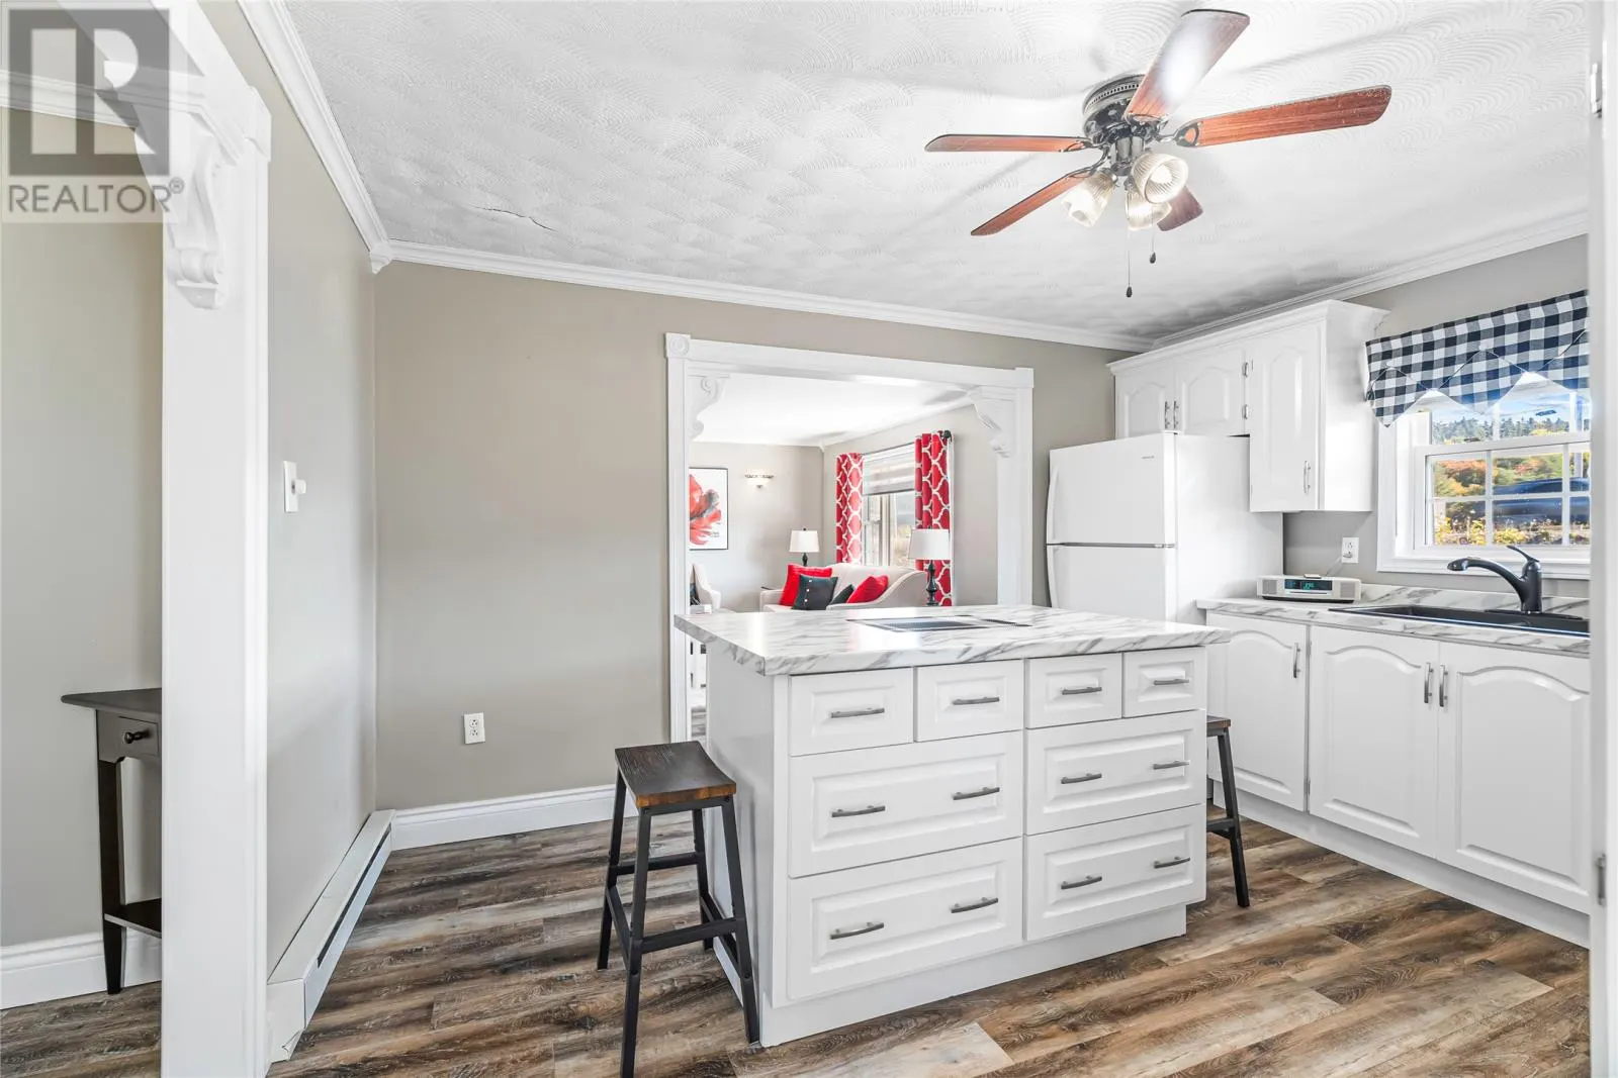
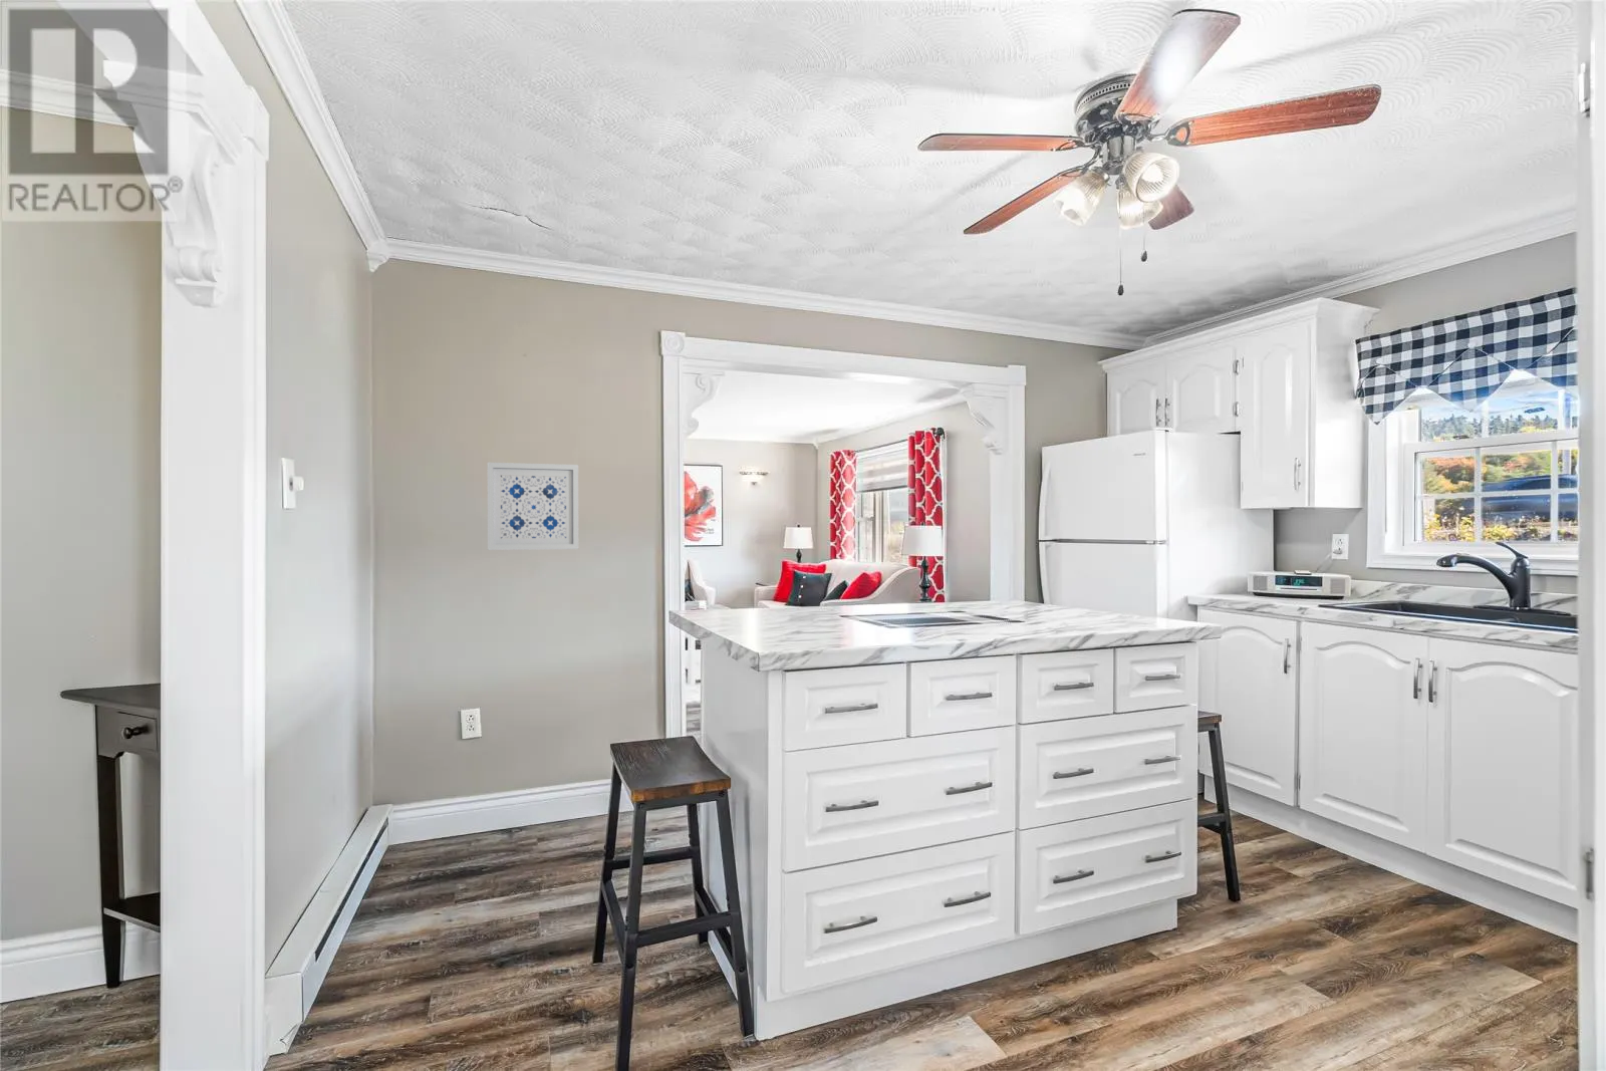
+ wall art [486,461,580,551]
